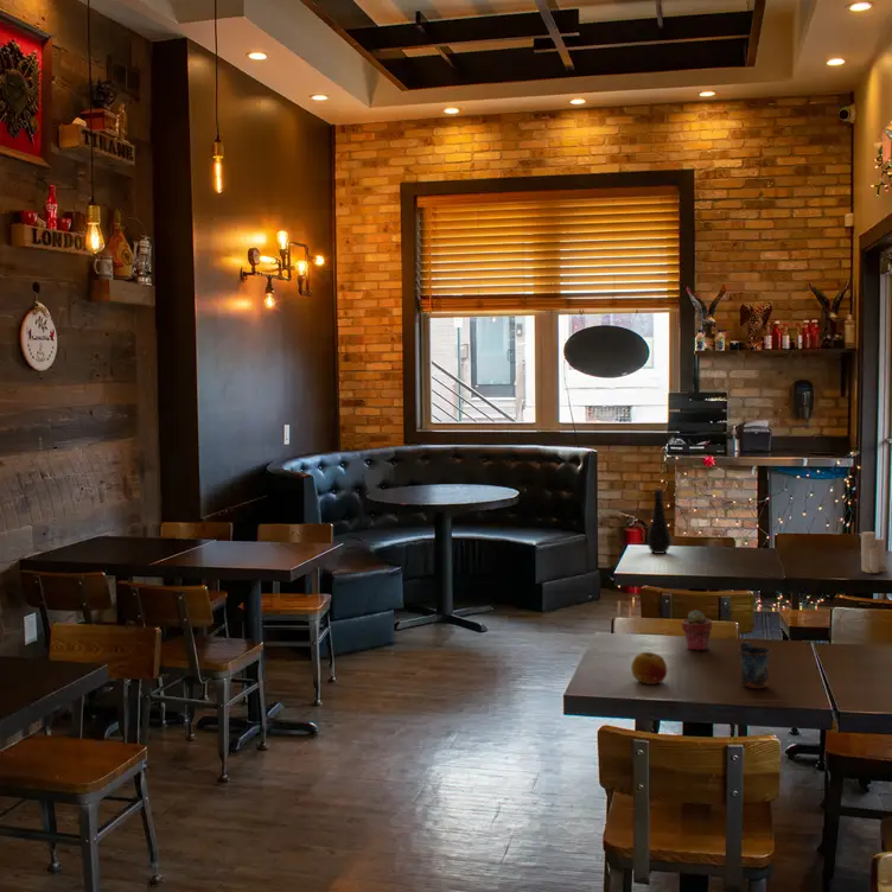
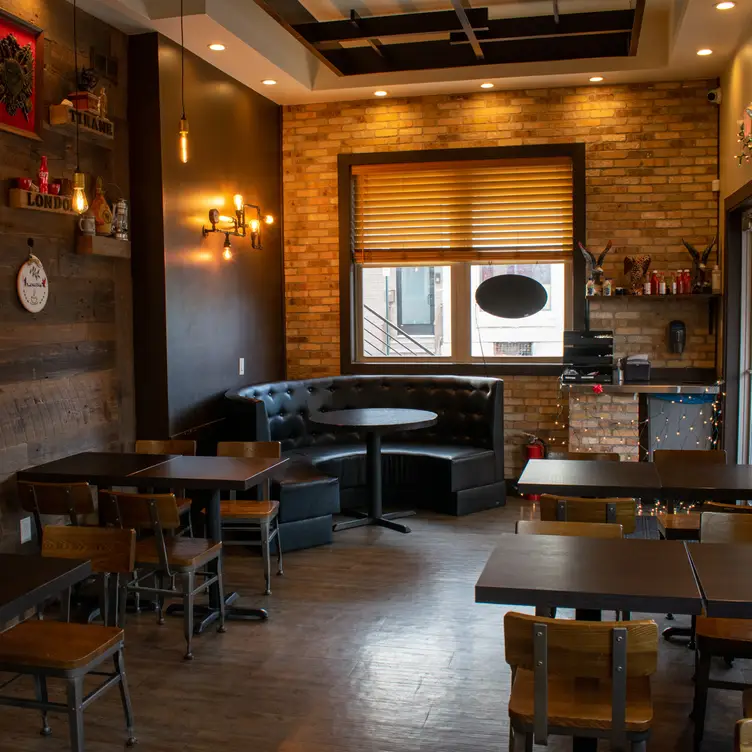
- candle [860,530,888,574]
- potted succulent [681,609,713,651]
- bottle [646,486,671,555]
- mug [738,641,773,689]
- fruit [630,651,668,686]
